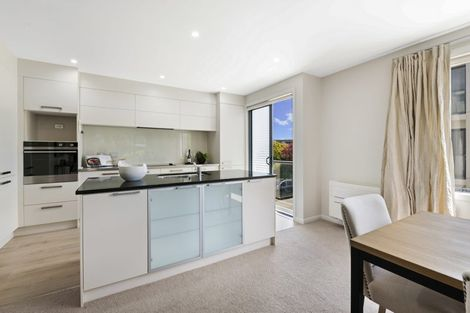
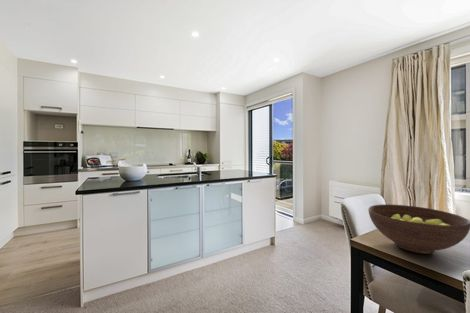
+ fruit bowl [368,203,470,255]
